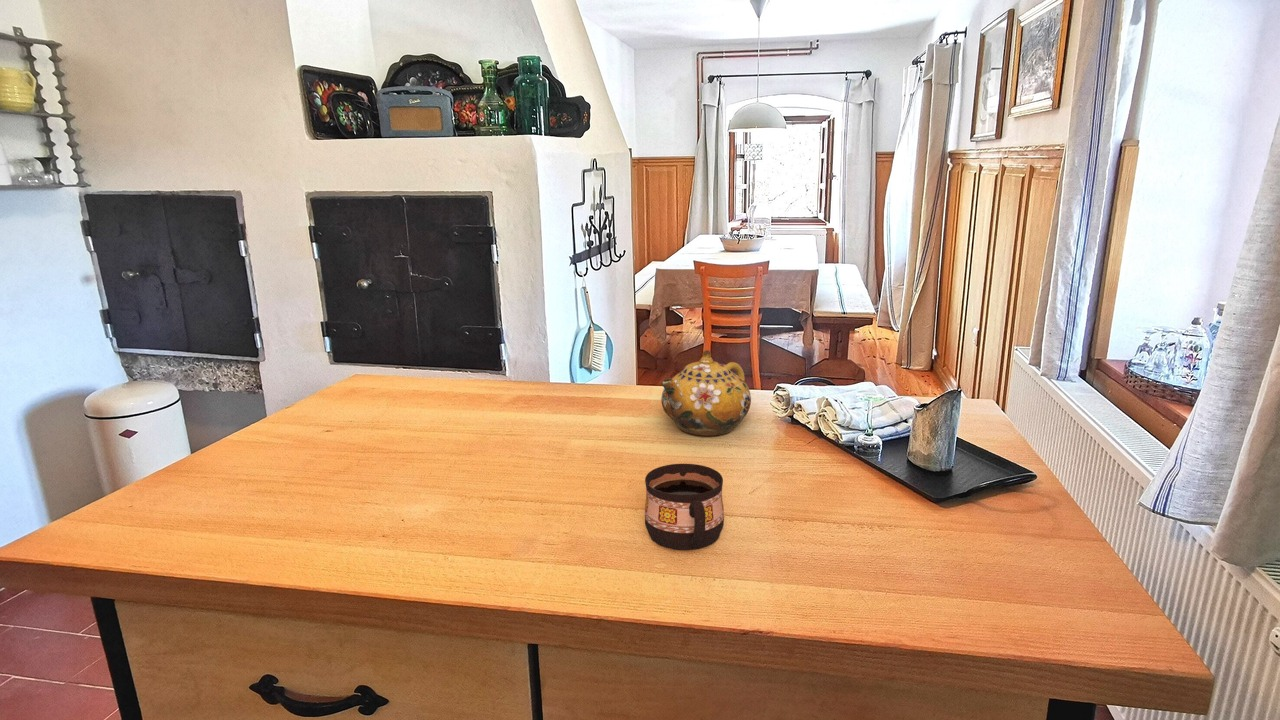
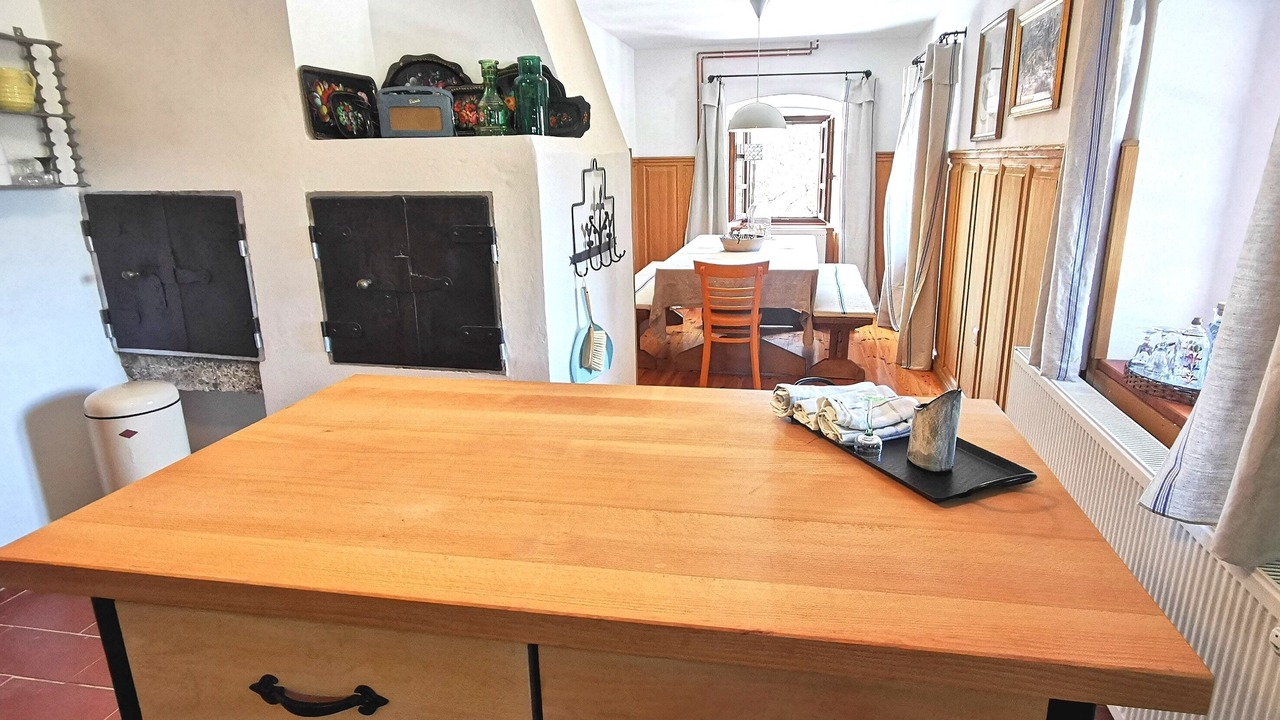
- cup [644,463,725,552]
- teapot [660,349,752,437]
